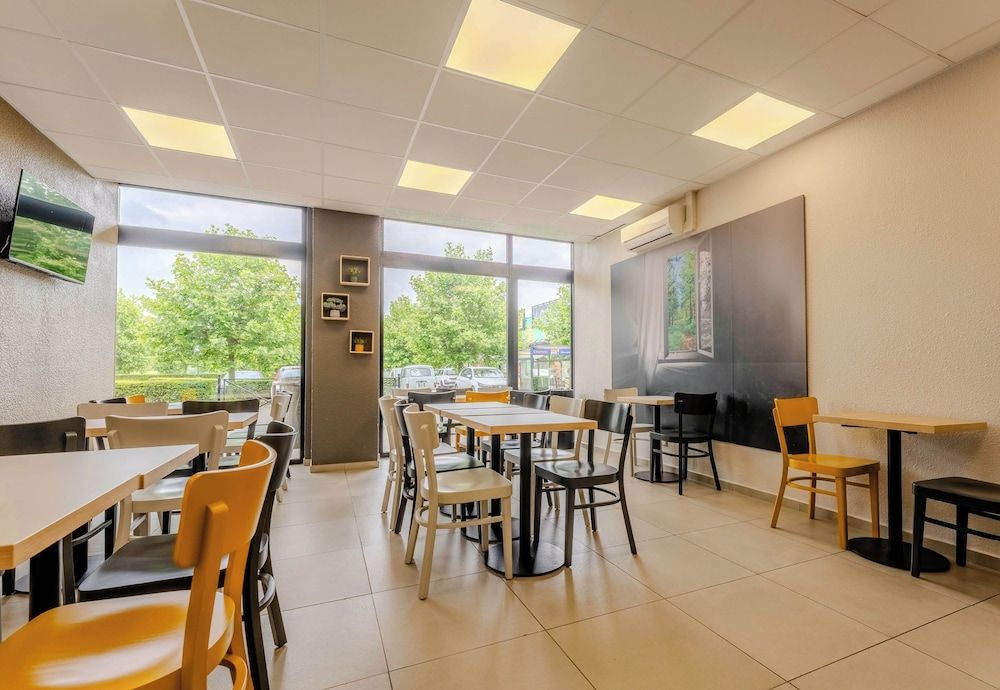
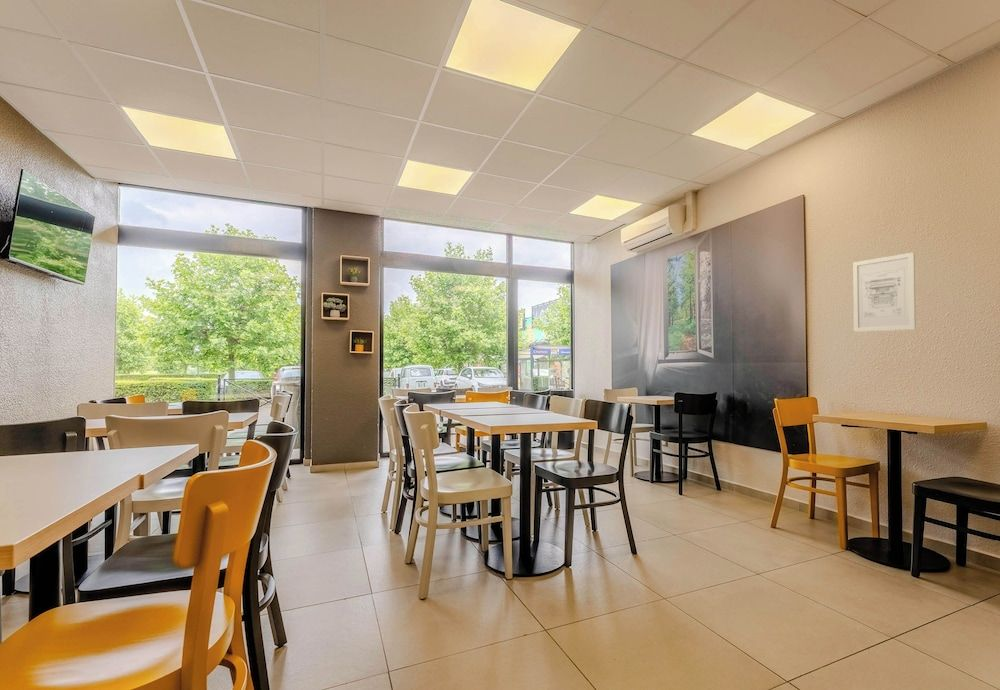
+ wall art [852,251,917,333]
